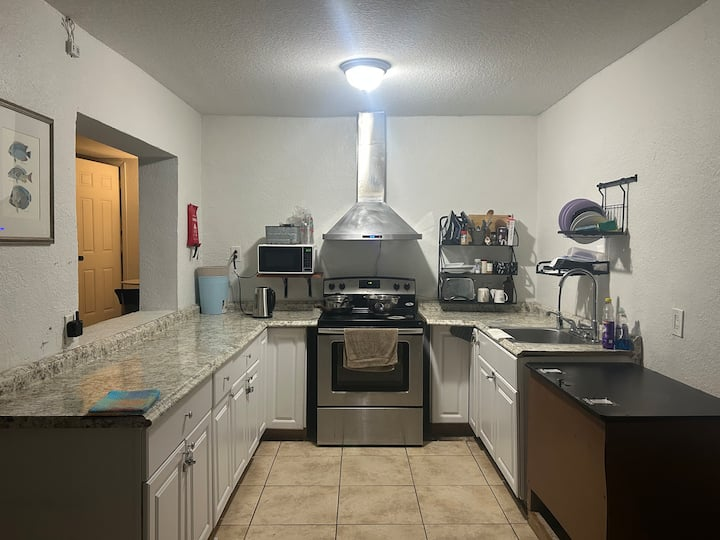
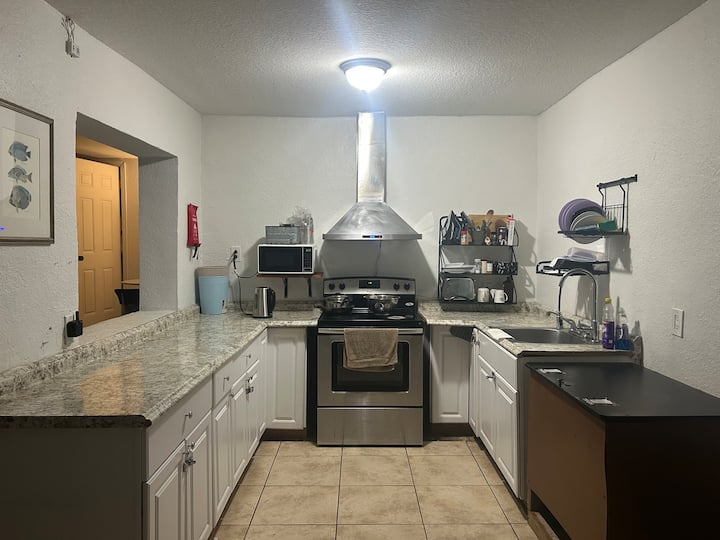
- dish towel [87,388,161,416]
